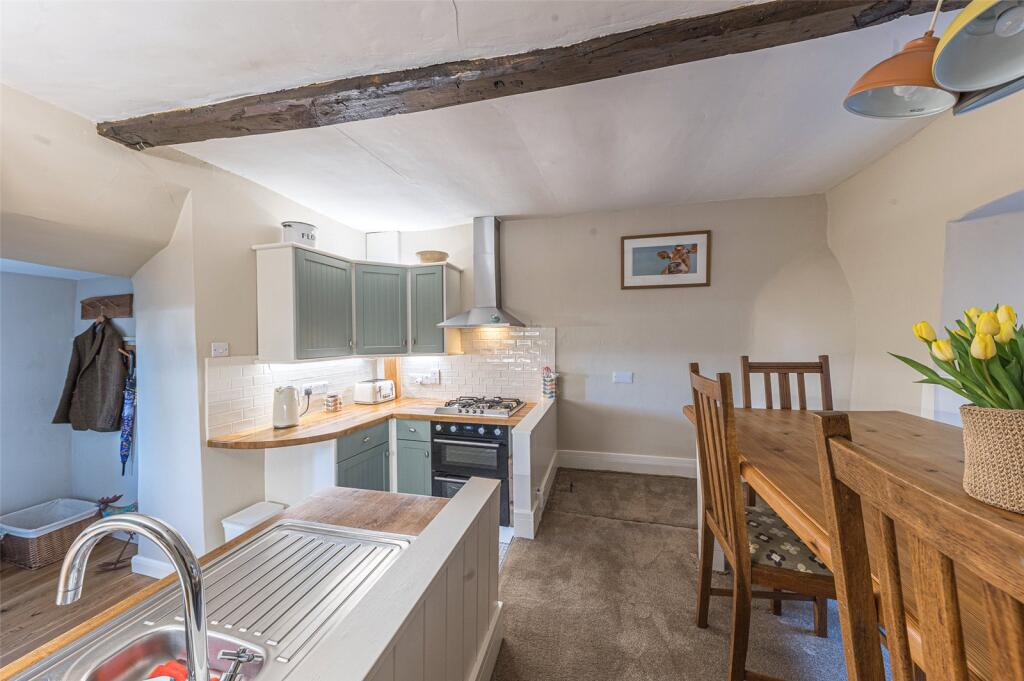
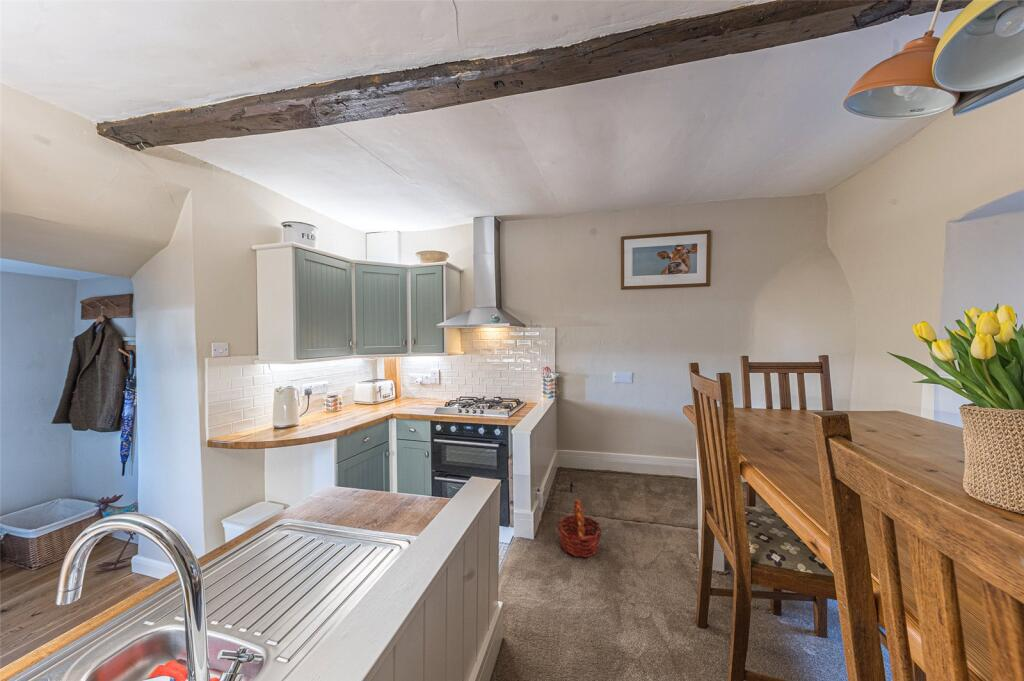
+ basket [556,498,603,558]
